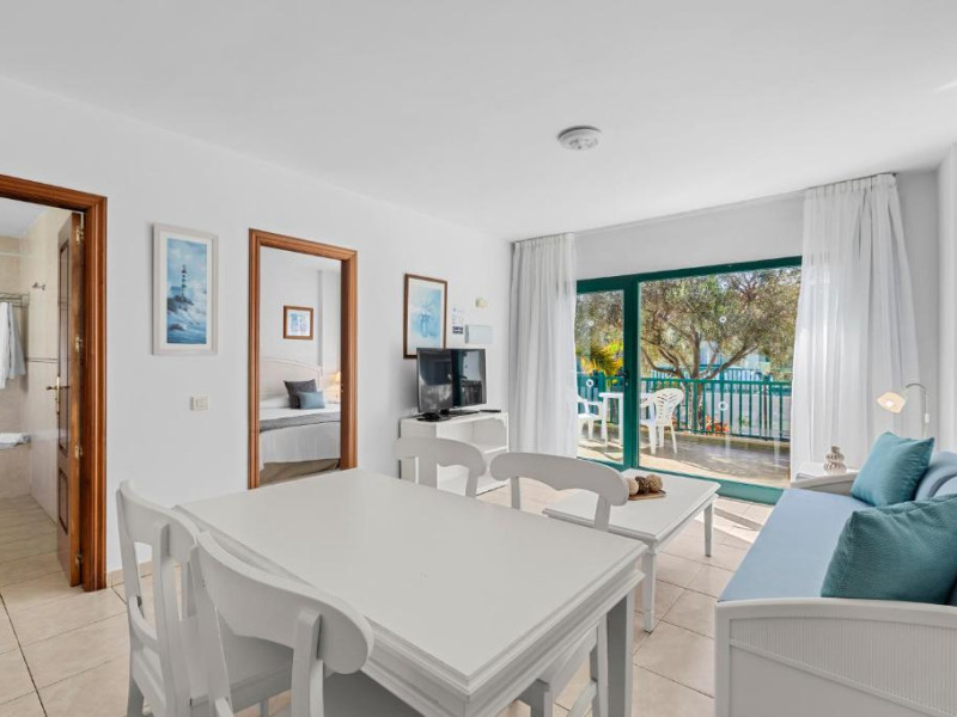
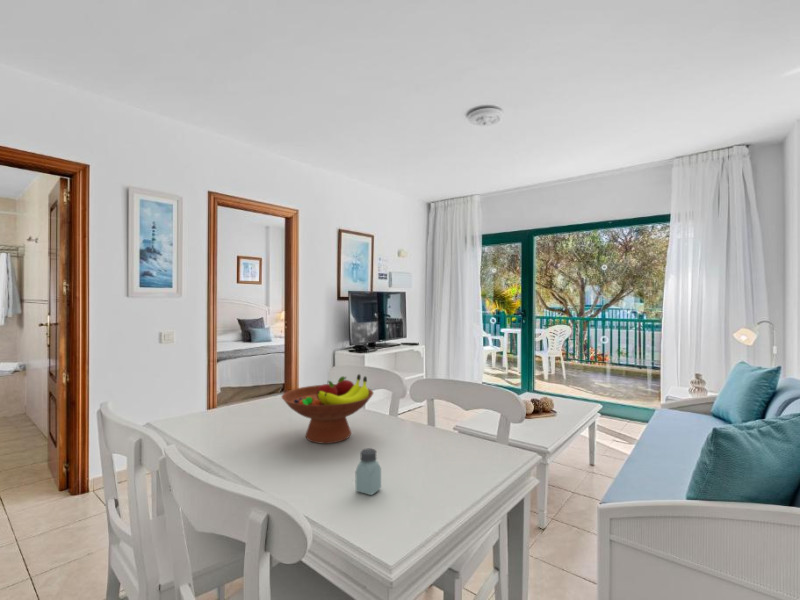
+ fruit bowl [281,373,374,445]
+ saltshaker [354,447,382,496]
